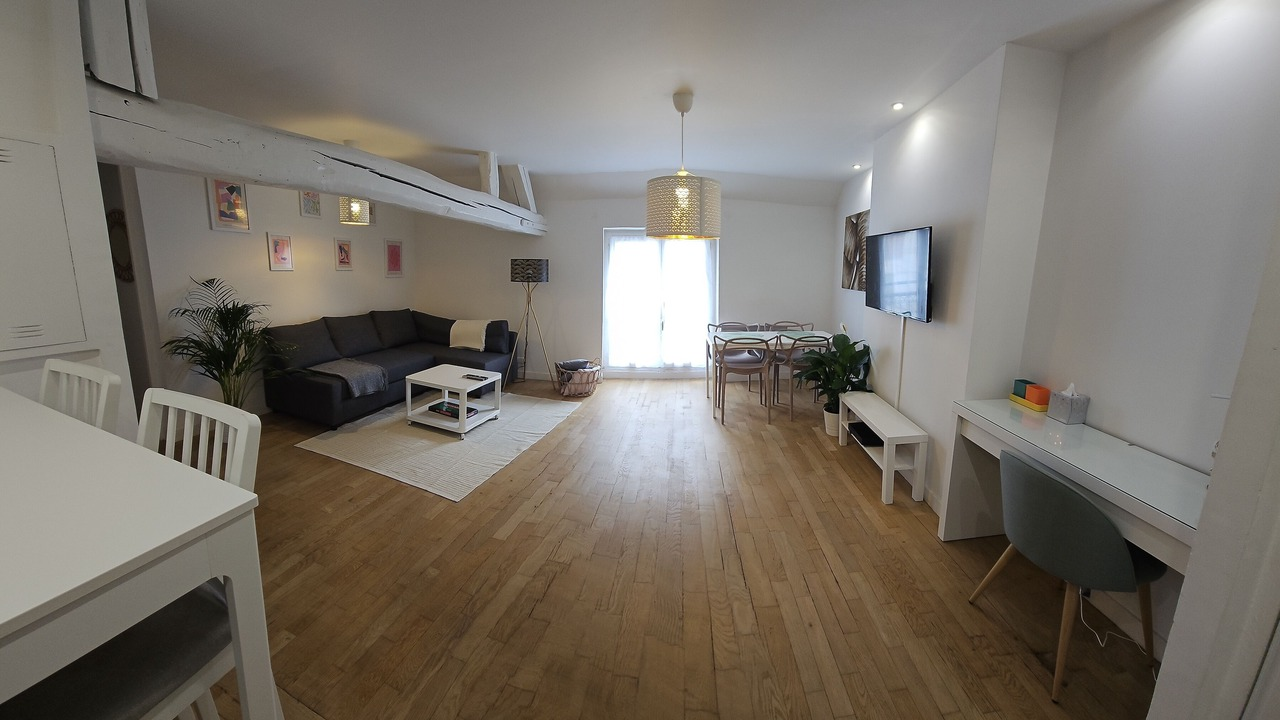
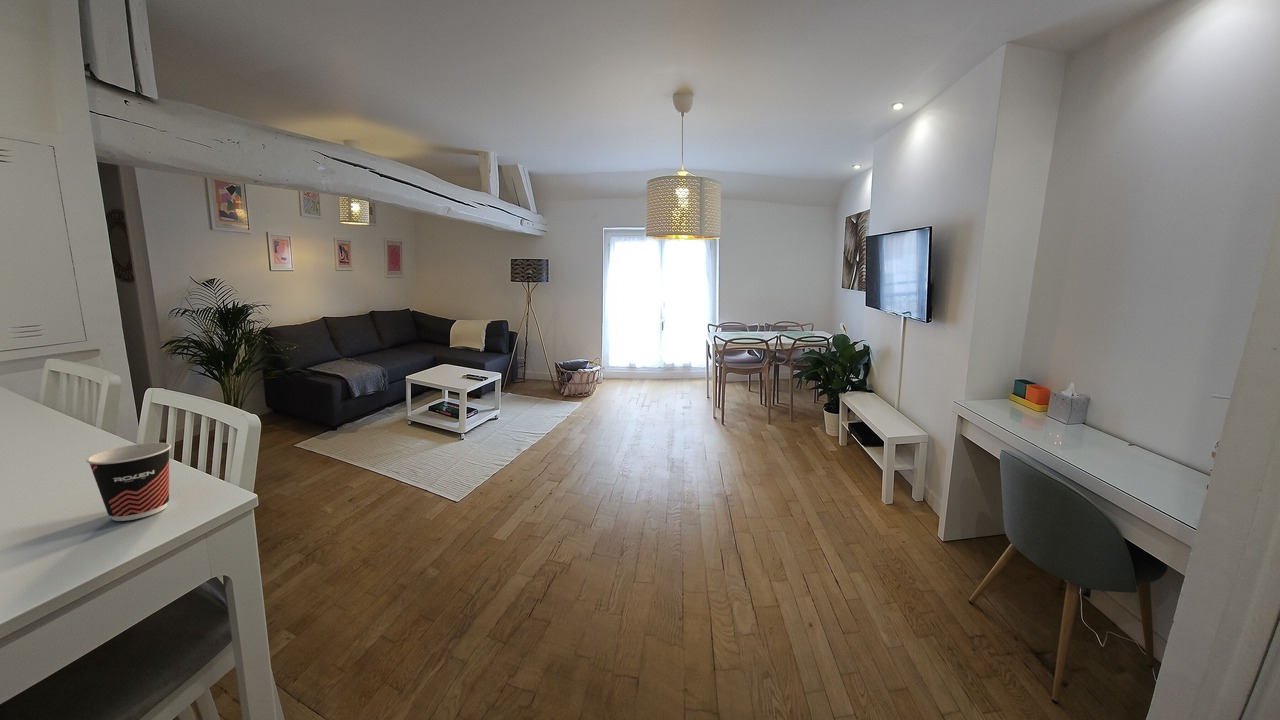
+ cup [85,442,172,522]
